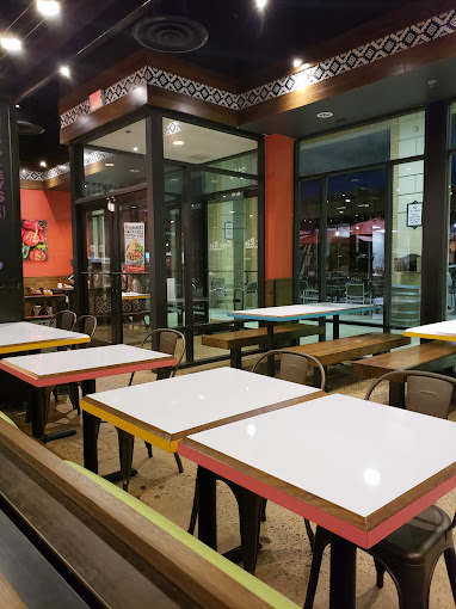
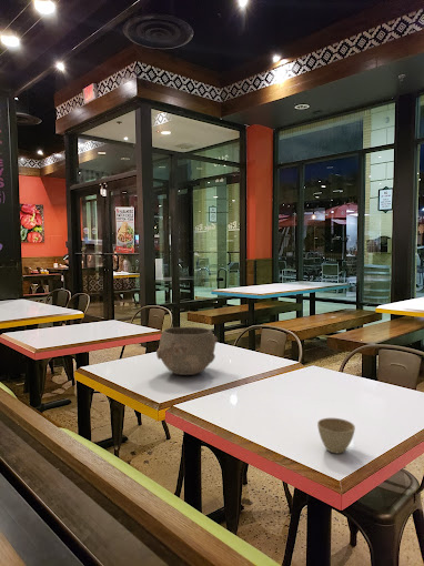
+ flower pot [316,417,356,455]
+ bowl [155,326,219,376]
